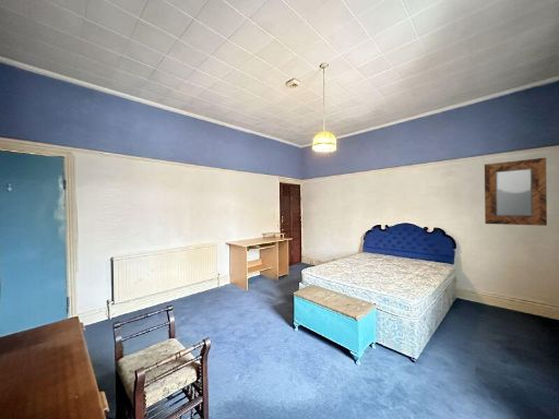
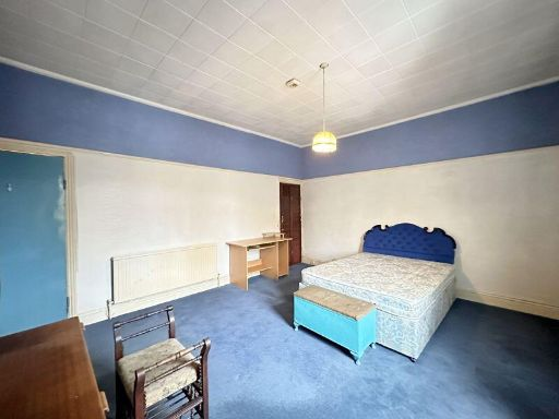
- home mirror [484,157,548,227]
